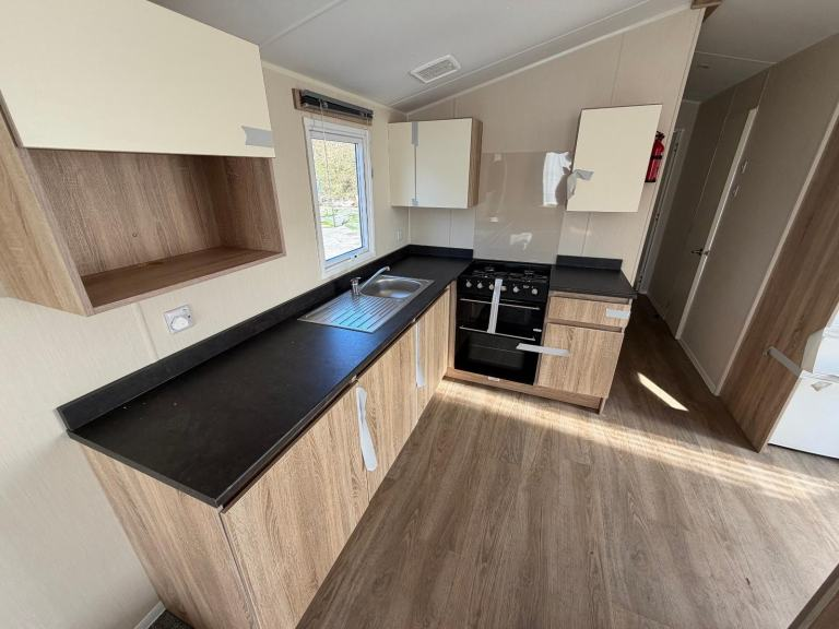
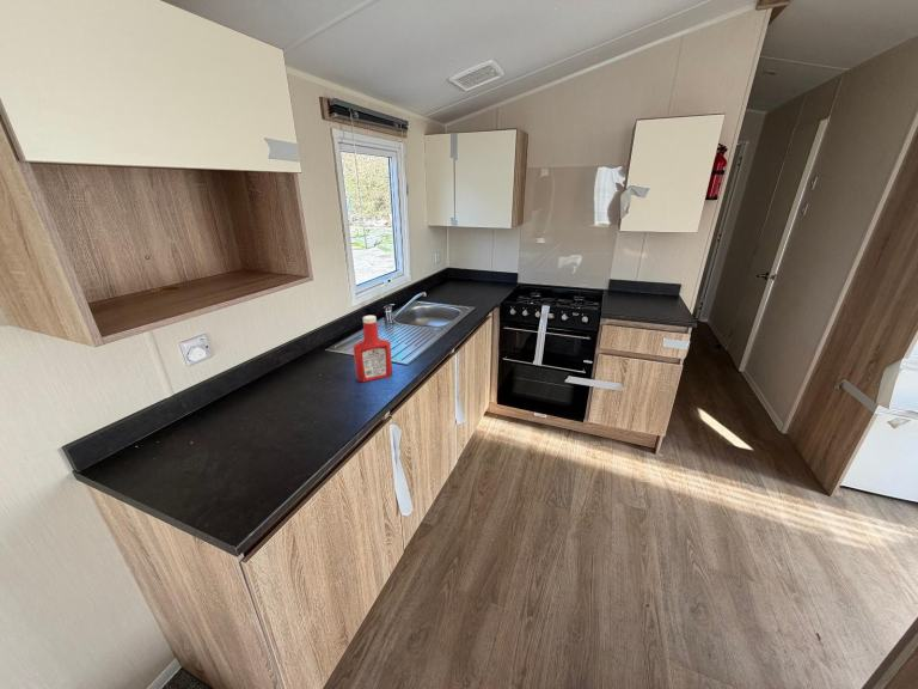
+ soap bottle [351,315,393,383]
